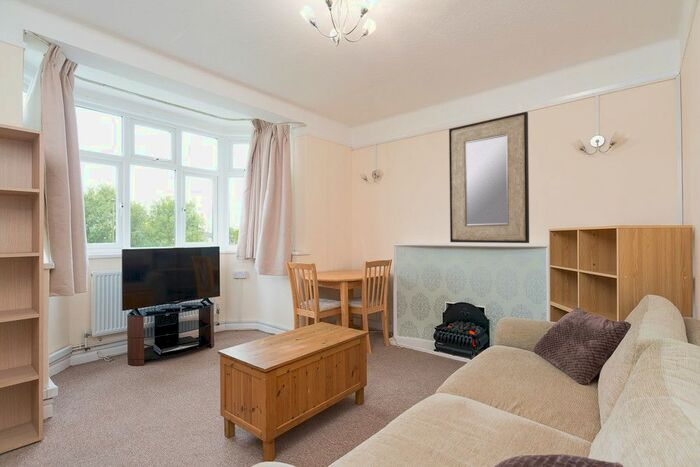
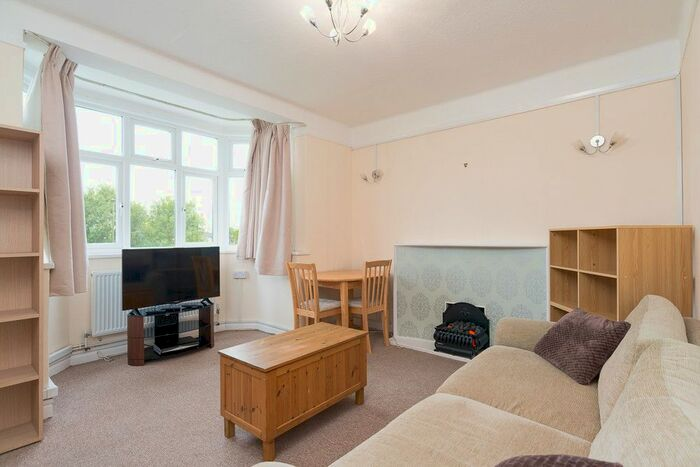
- home mirror [448,111,530,244]
